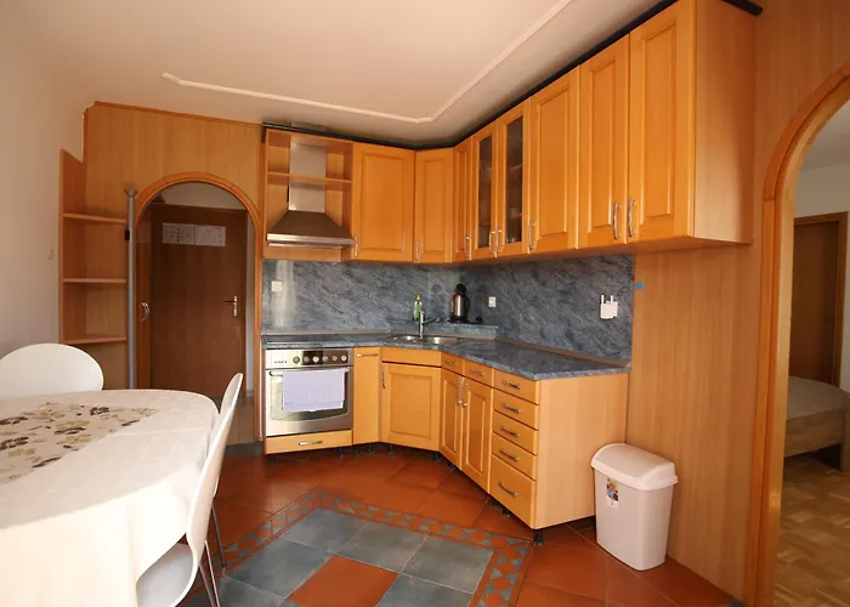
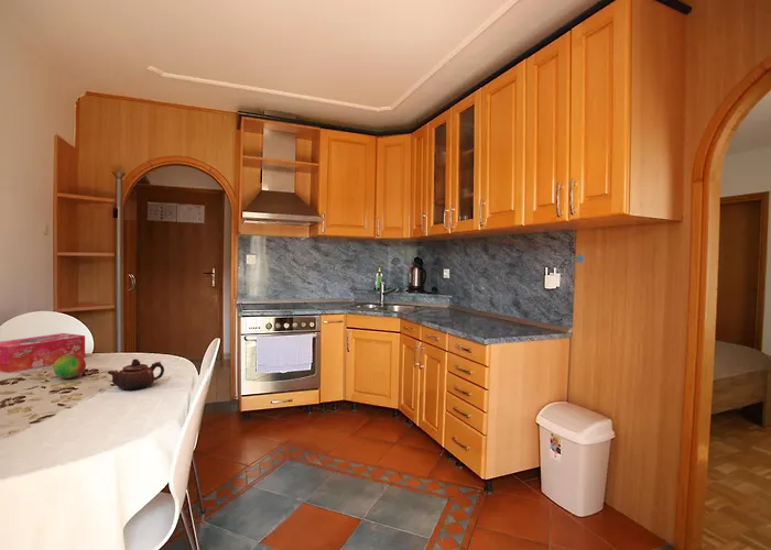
+ fruit [52,354,87,380]
+ teapot [107,358,165,392]
+ tissue box [0,332,86,374]
